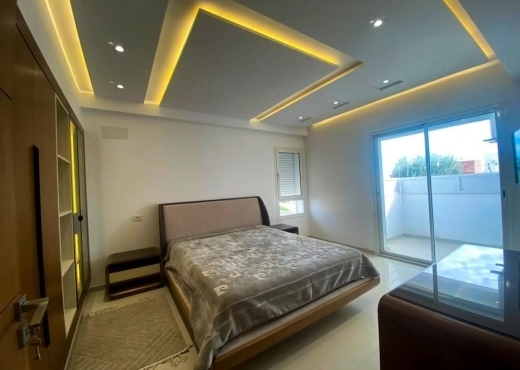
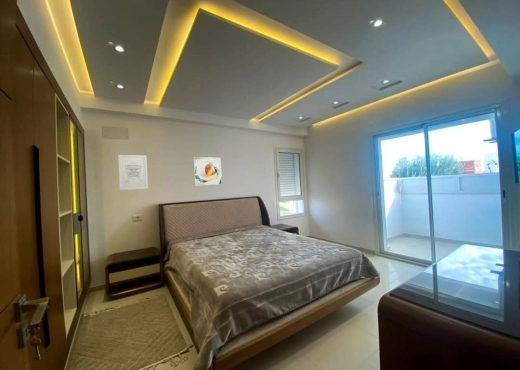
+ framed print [192,156,223,186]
+ wall art [117,154,149,191]
